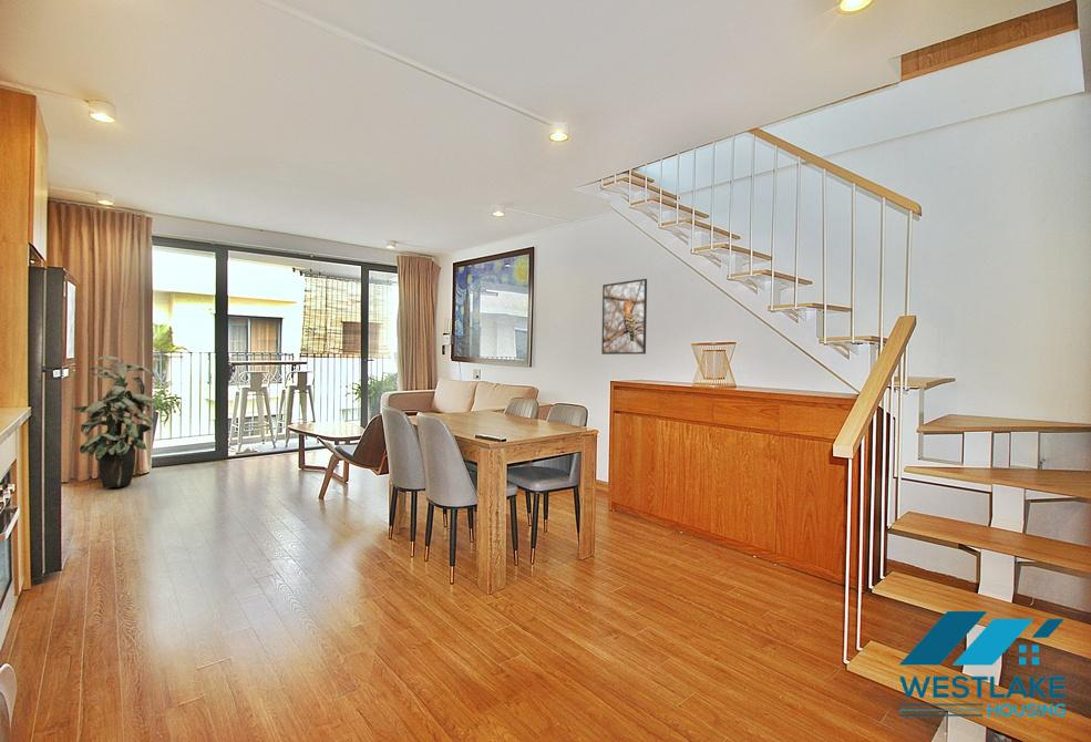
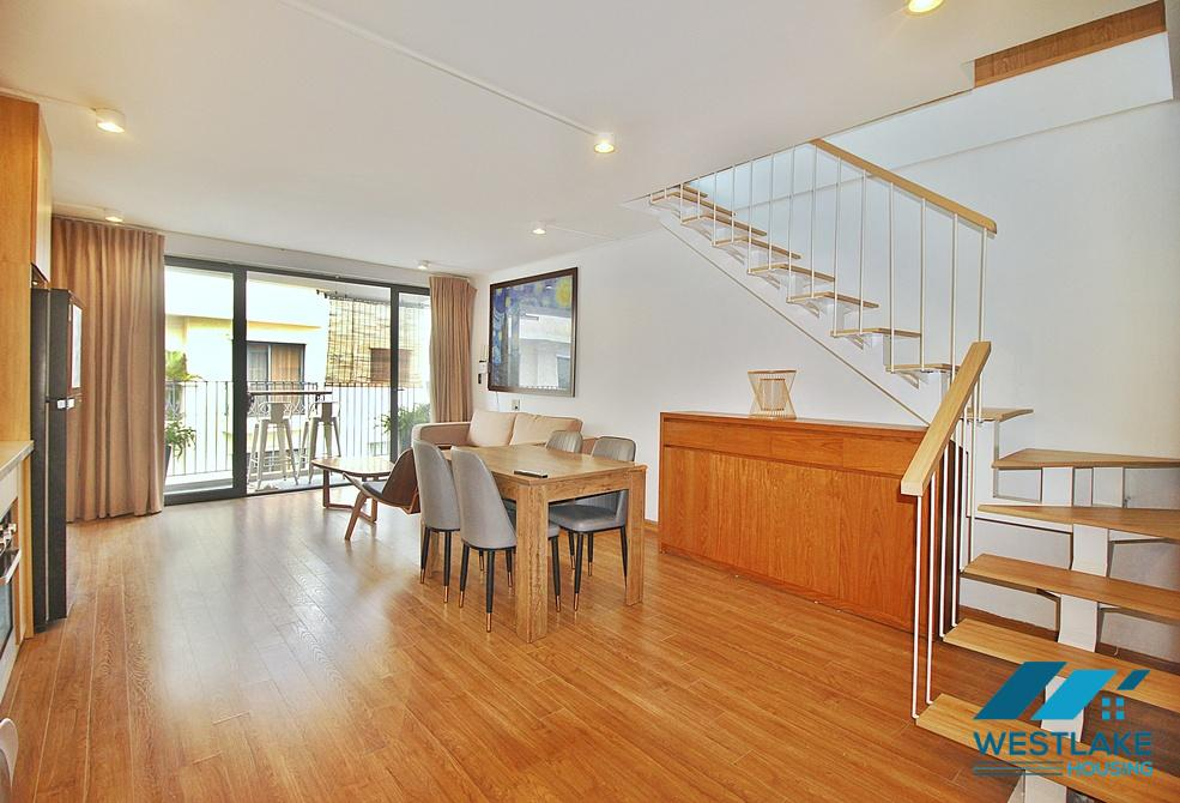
- indoor plant [71,355,156,488]
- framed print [600,278,648,355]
